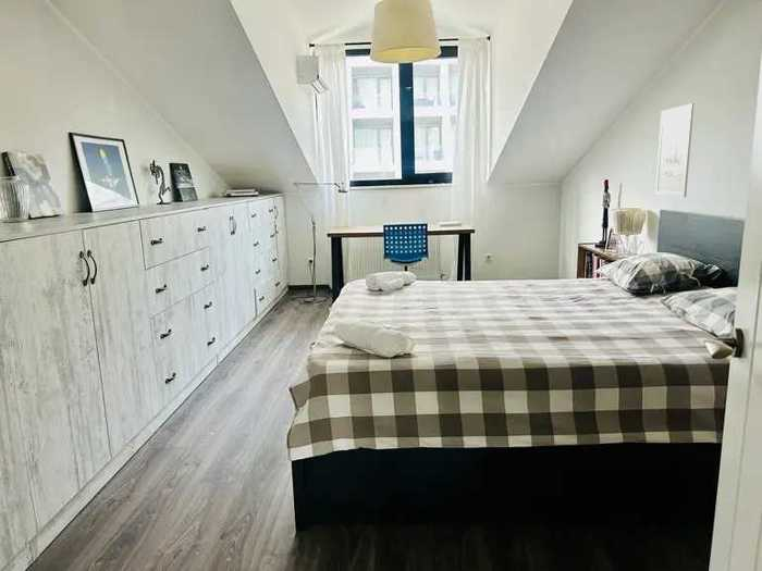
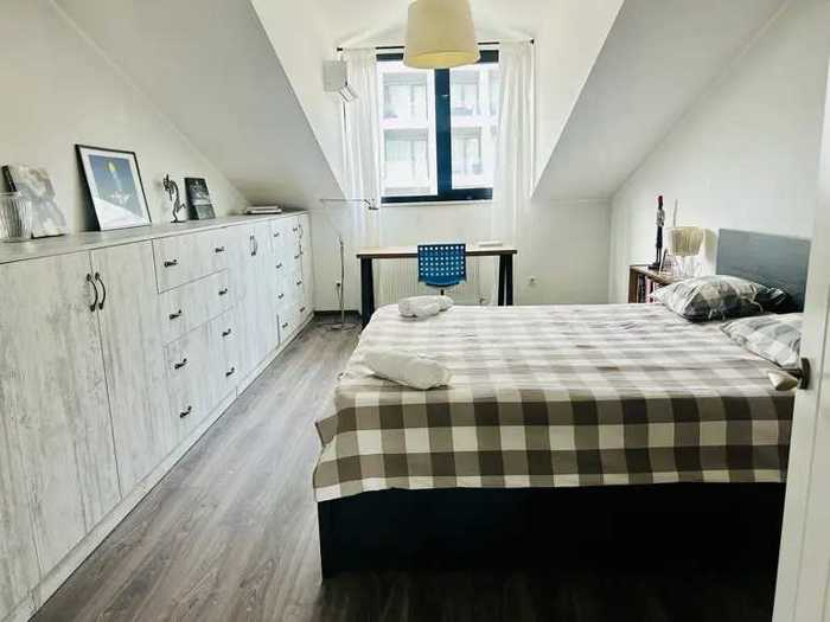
- wall art [654,102,695,198]
